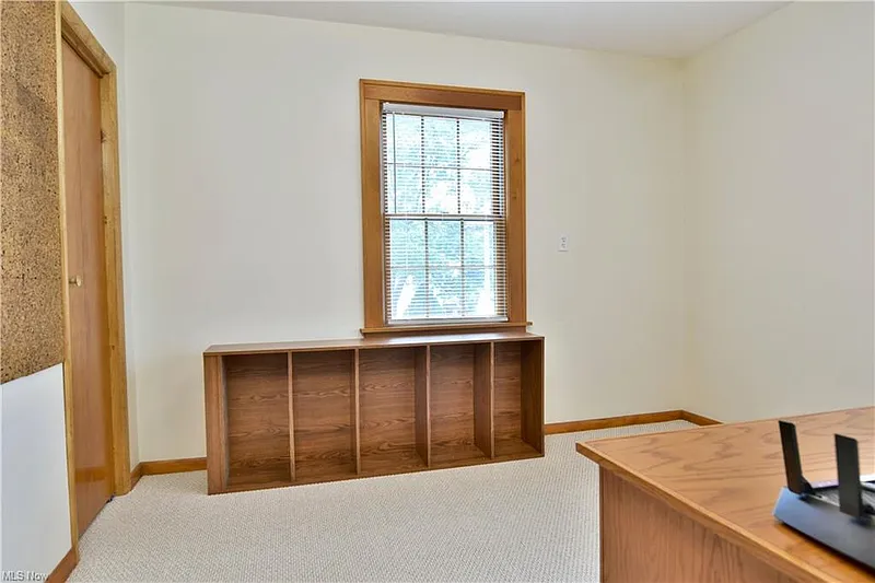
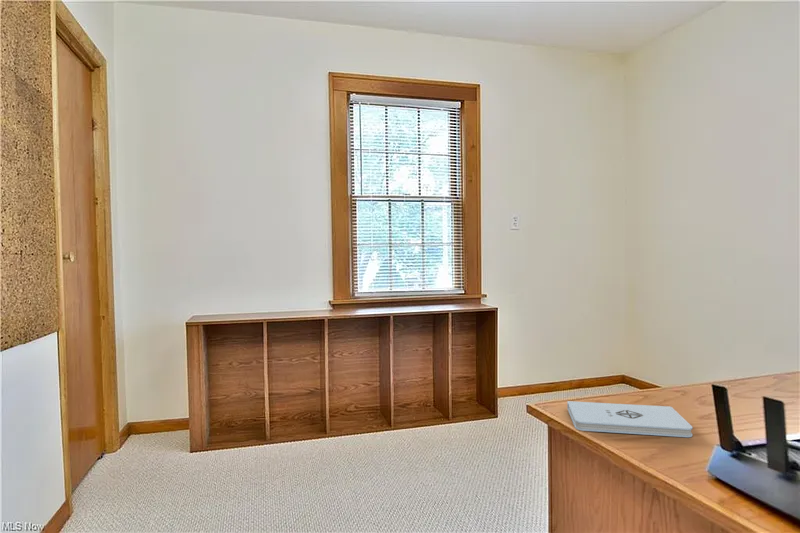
+ notepad [566,400,693,438]
